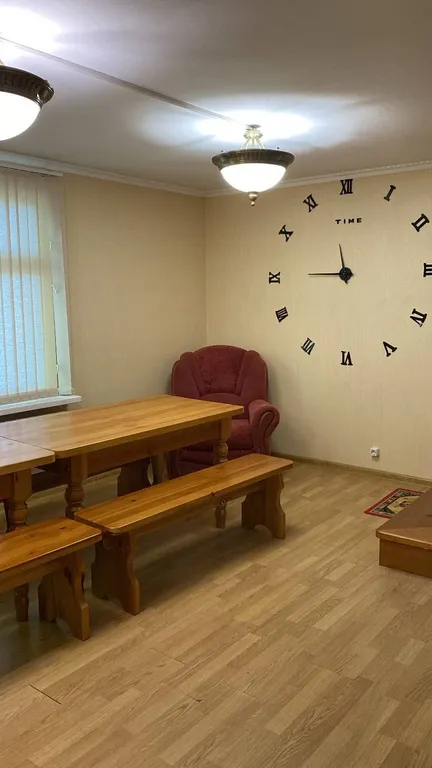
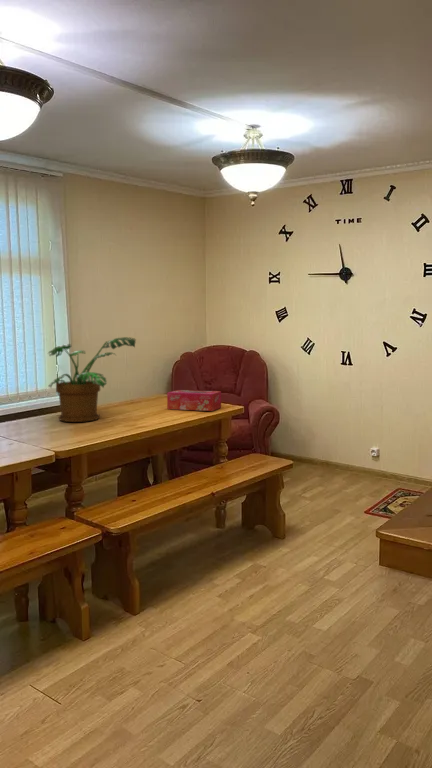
+ potted plant [47,336,137,423]
+ tissue box [166,389,222,412]
